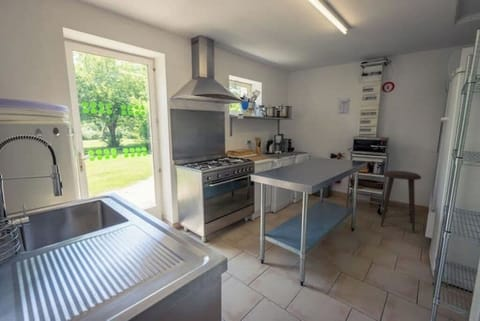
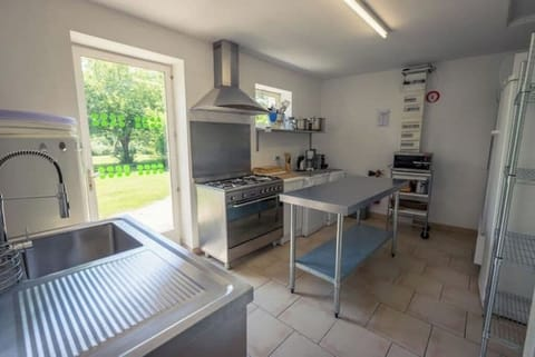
- stool [380,170,422,233]
